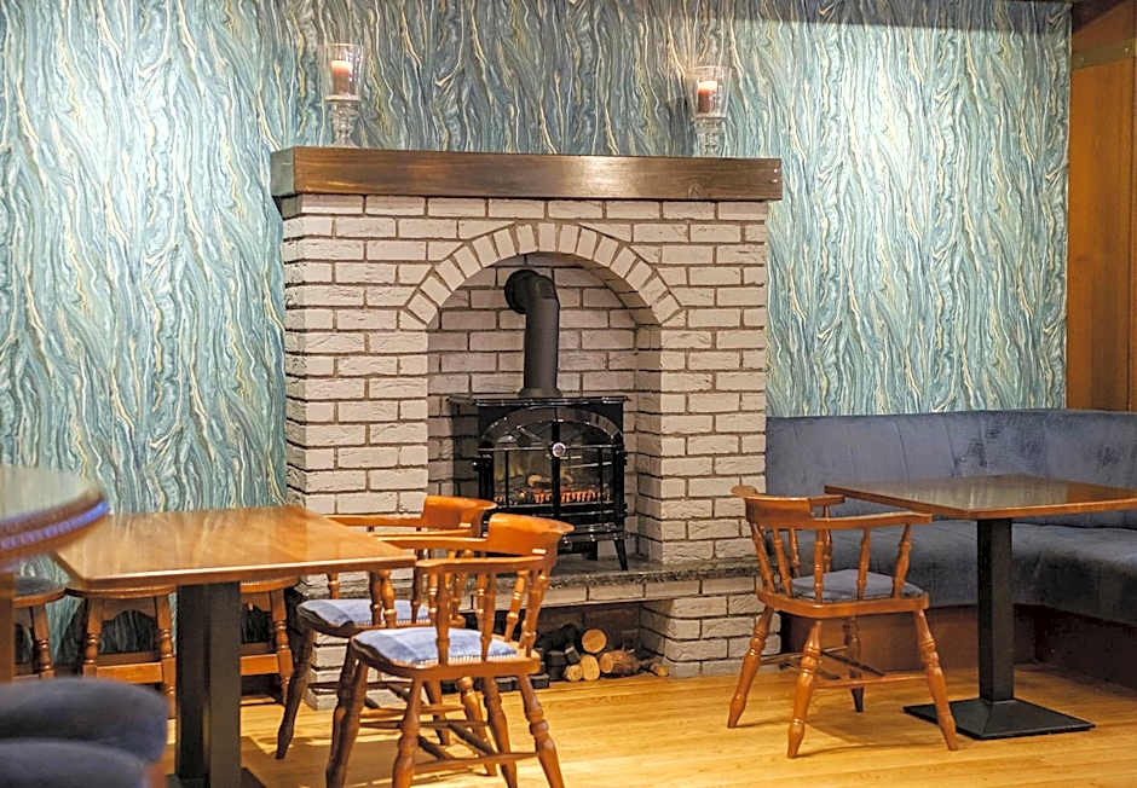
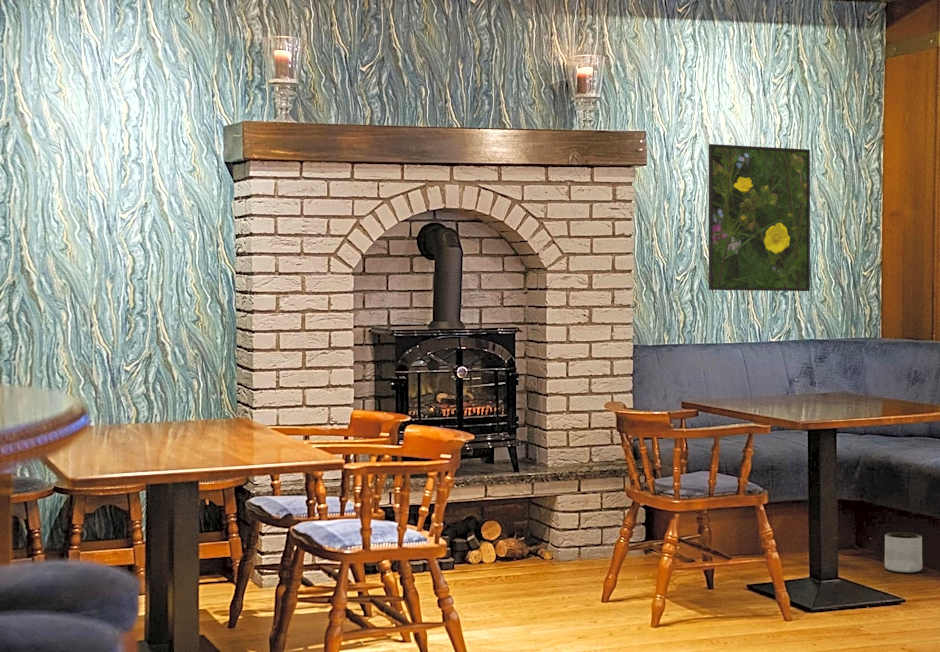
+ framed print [708,143,811,292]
+ planter [884,532,923,573]
